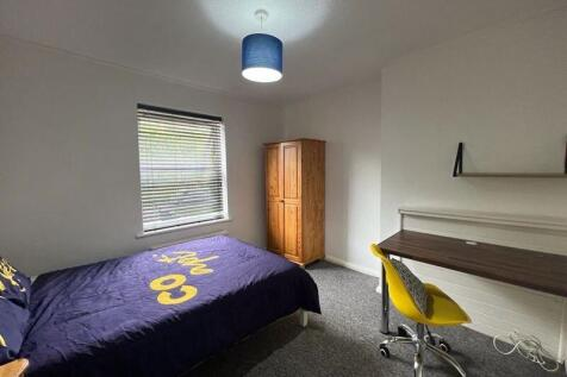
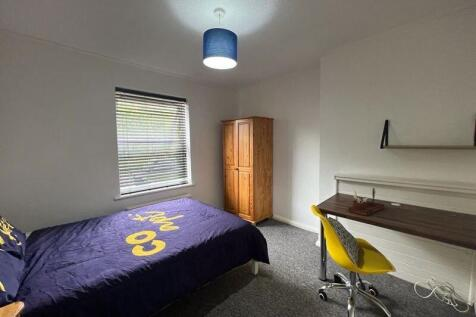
+ desk organizer [347,187,385,217]
